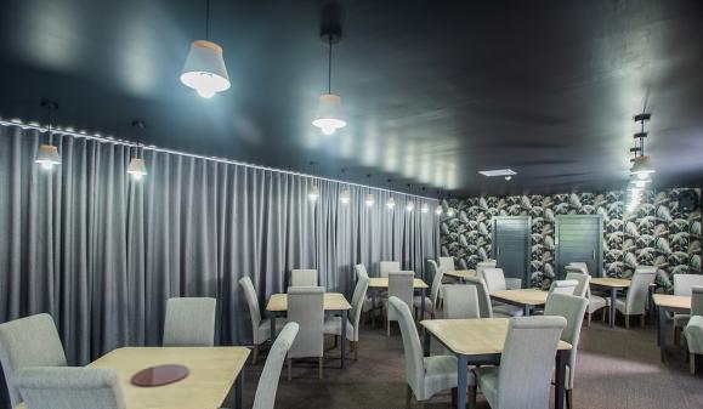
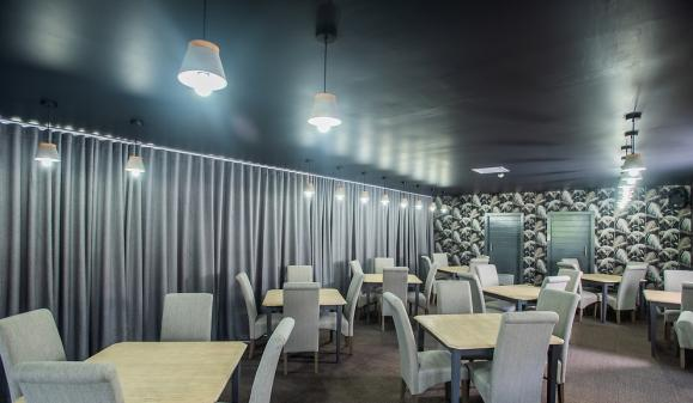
- plate [130,363,189,388]
